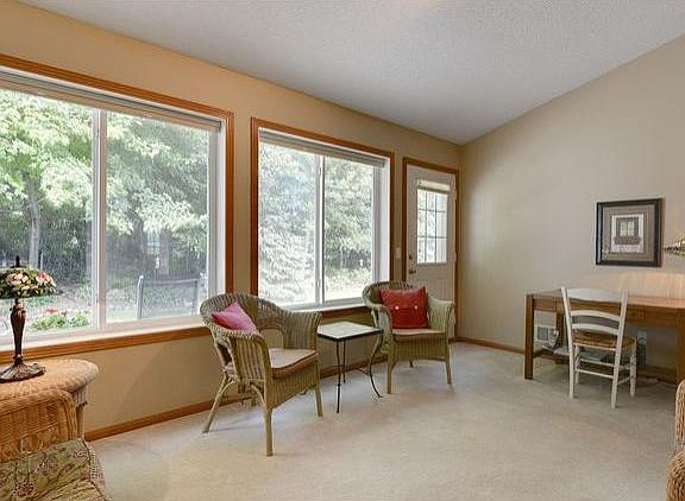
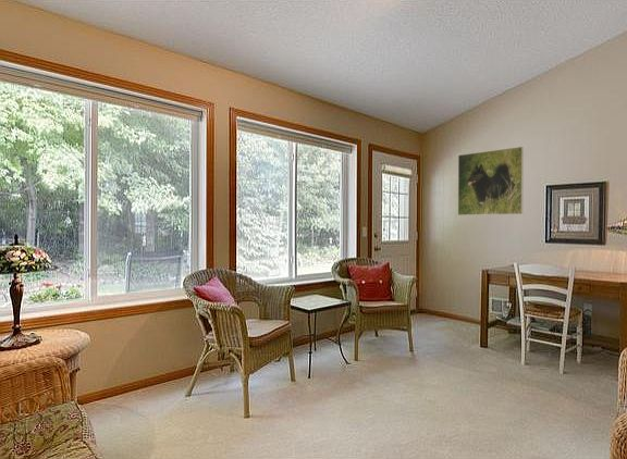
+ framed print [457,146,525,216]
